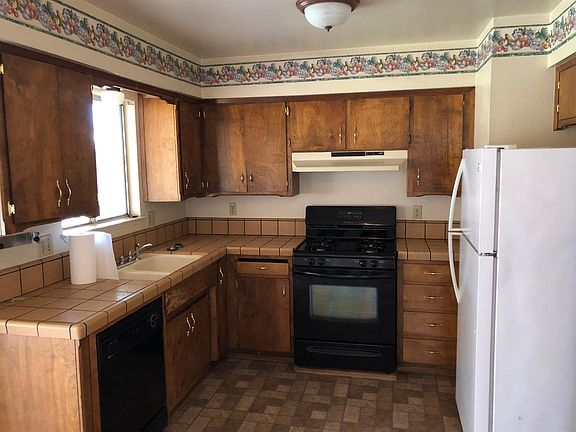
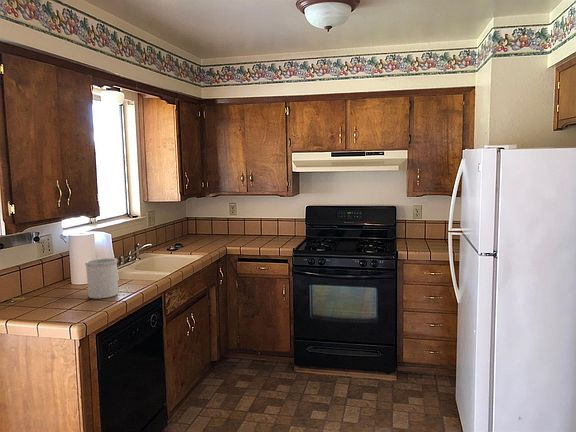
+ utensil holder [84,257,119,300]
